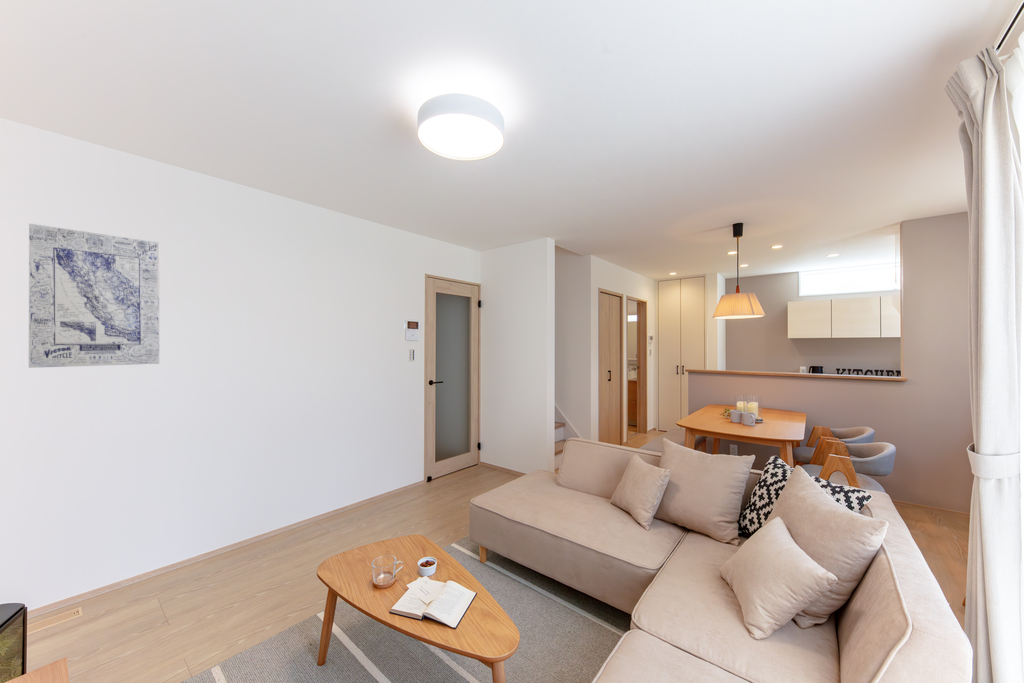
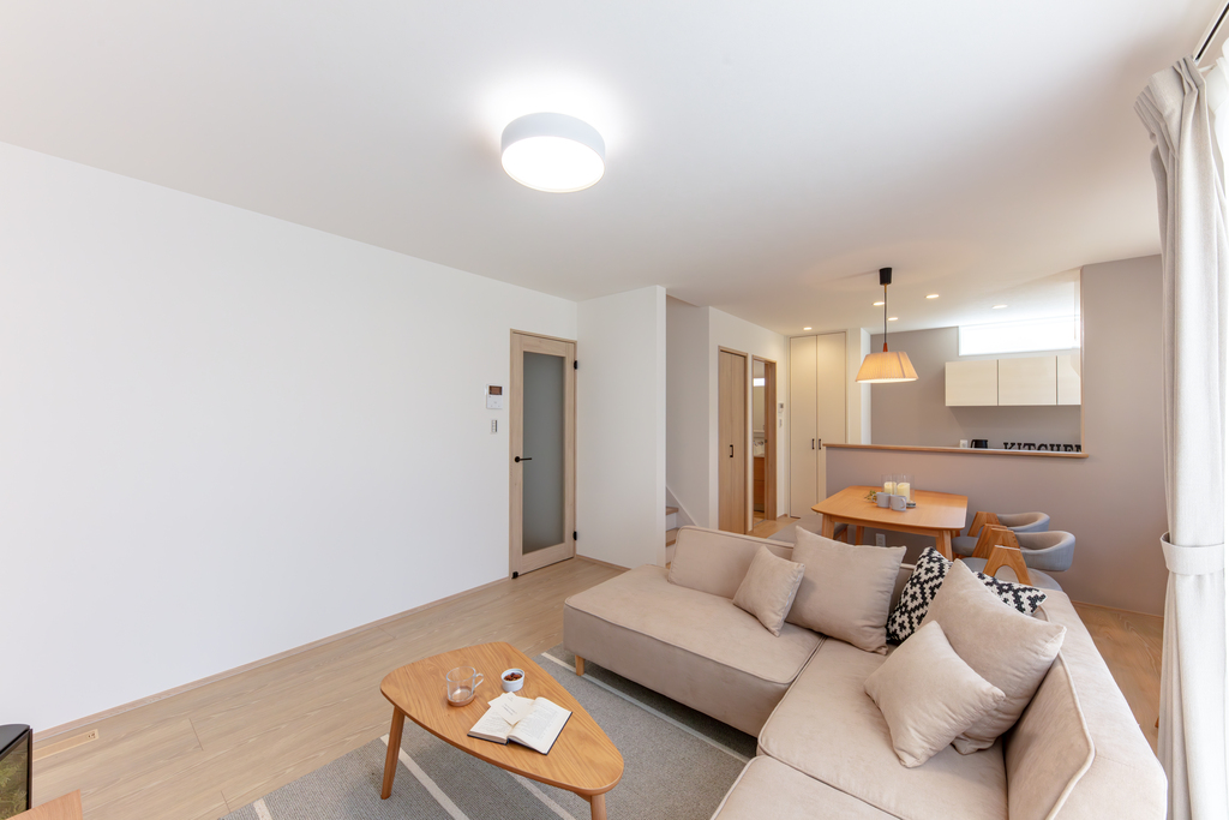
- wall art [28,222,161,369]
